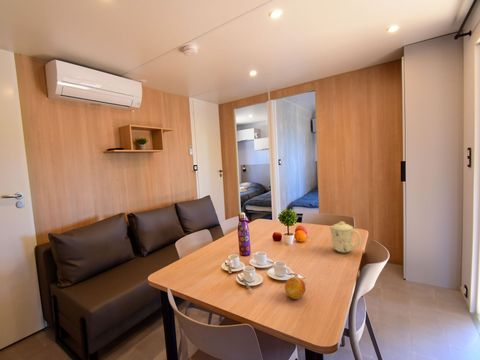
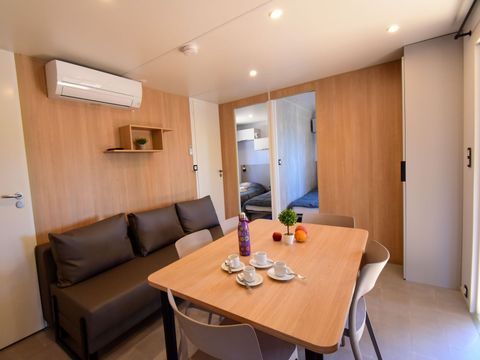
- mug [328,221,362,254]
- fruit [284,276,307,300]
